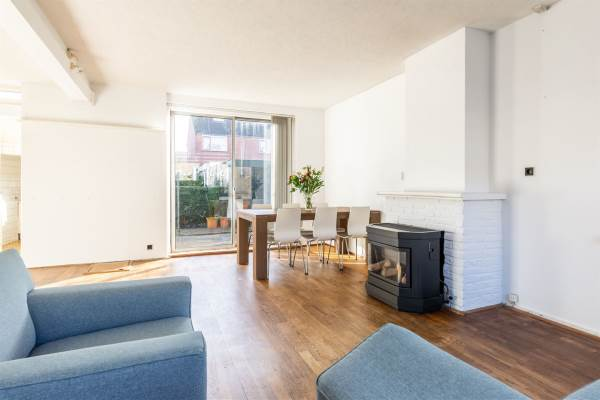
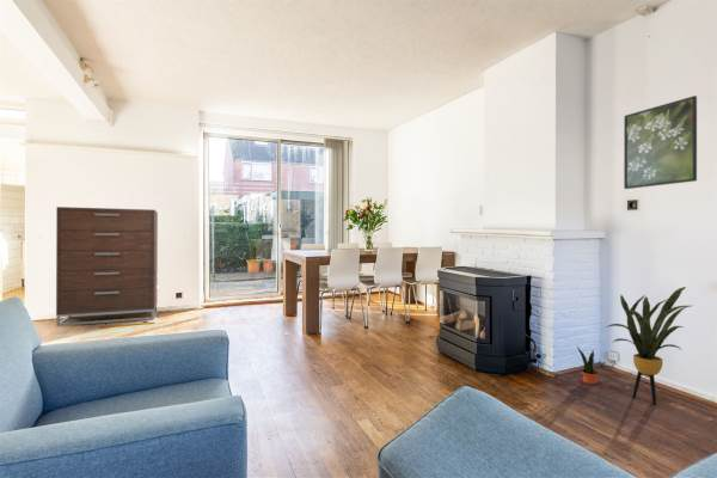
+ house plant [605,286,693,406]
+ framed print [623,94,698,190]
+ potted plant [576,345,599,386]
+ dresser [55,206,159,327]
